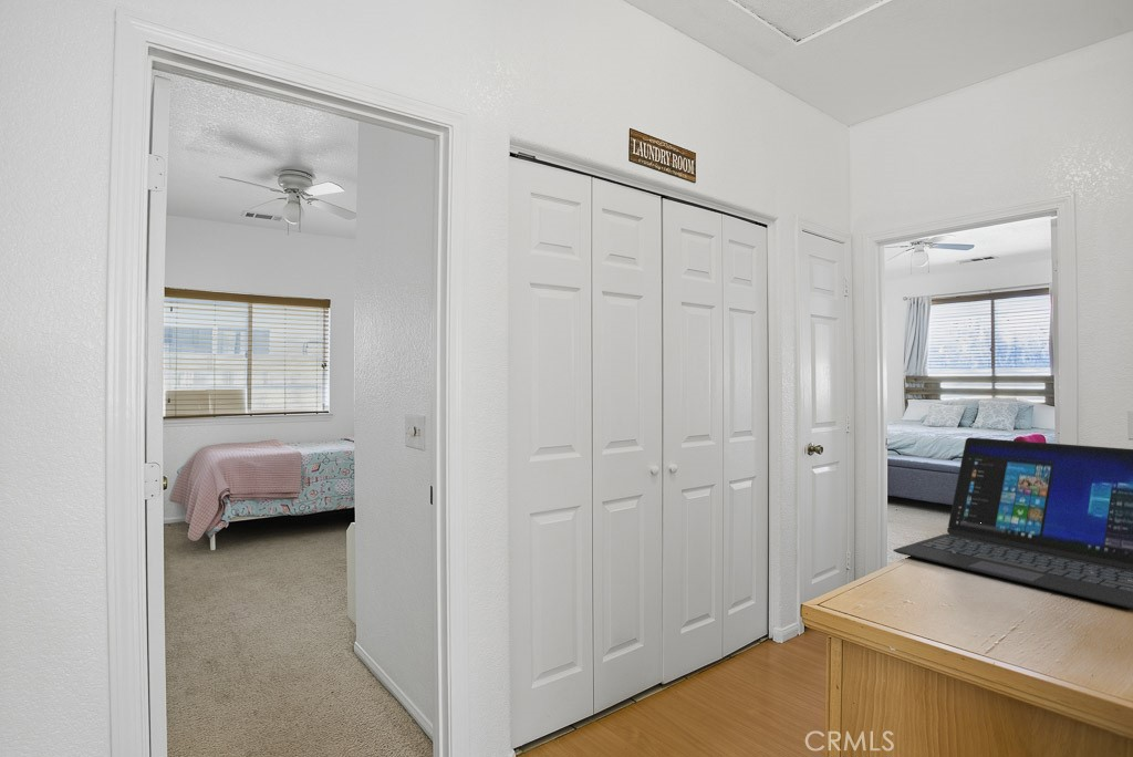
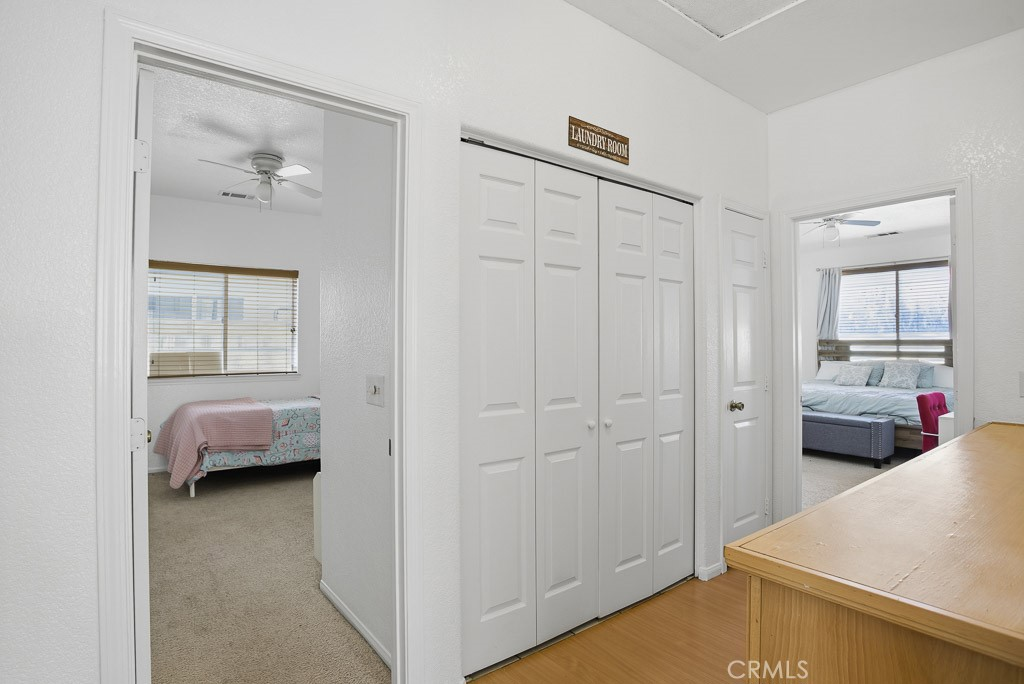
- laptop [892,436,1133,610]
